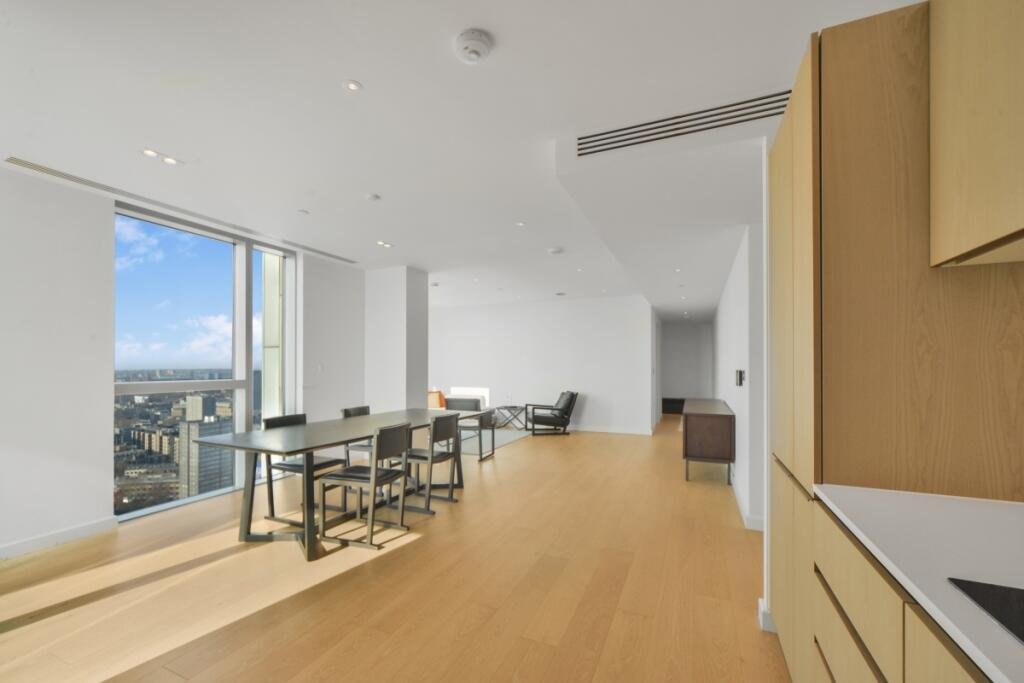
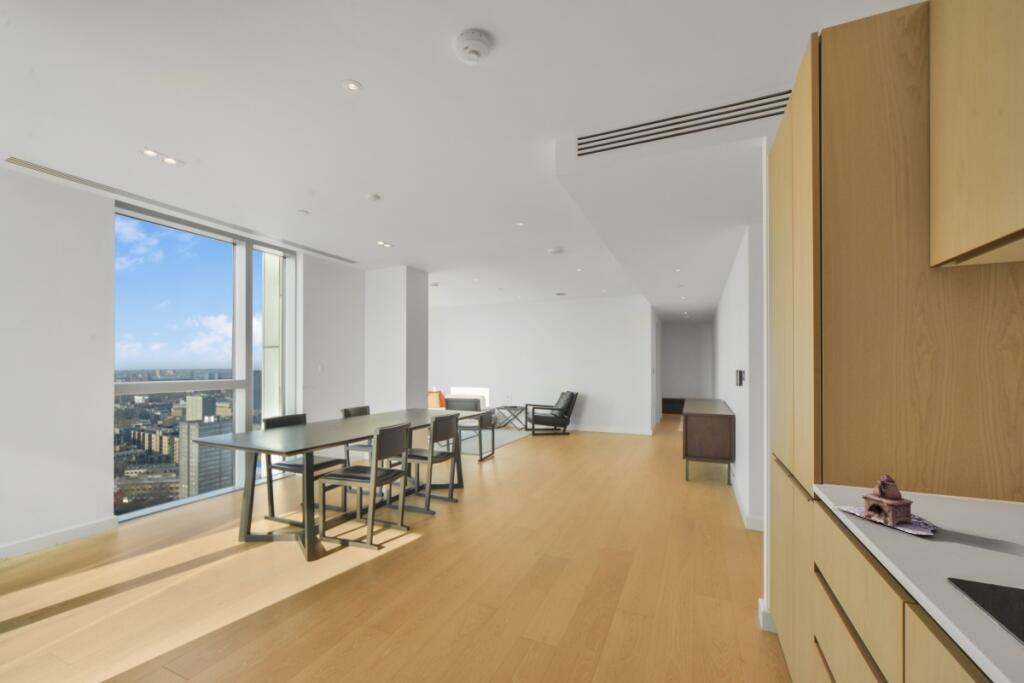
+ teapot [832,474,939,536]
